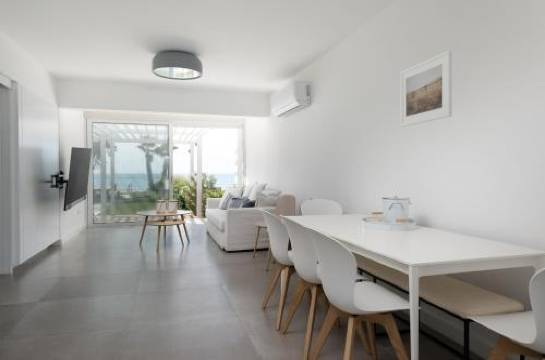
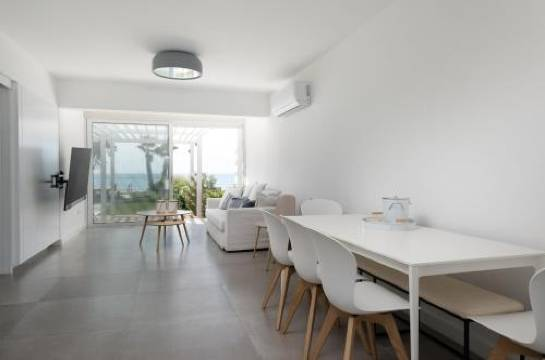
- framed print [399,49,453,128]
